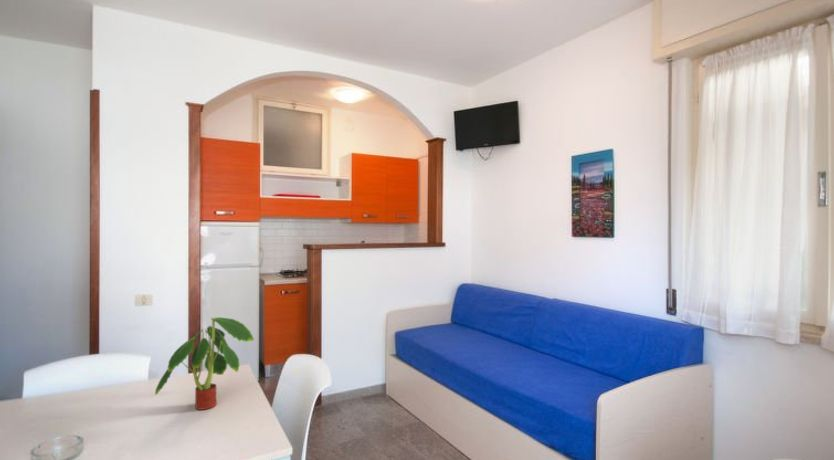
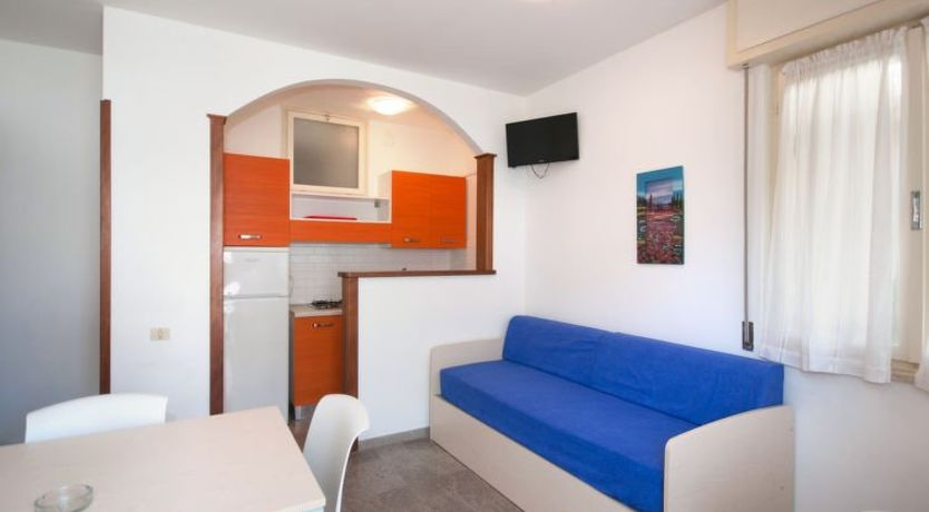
- plant [154,317,255,411]
